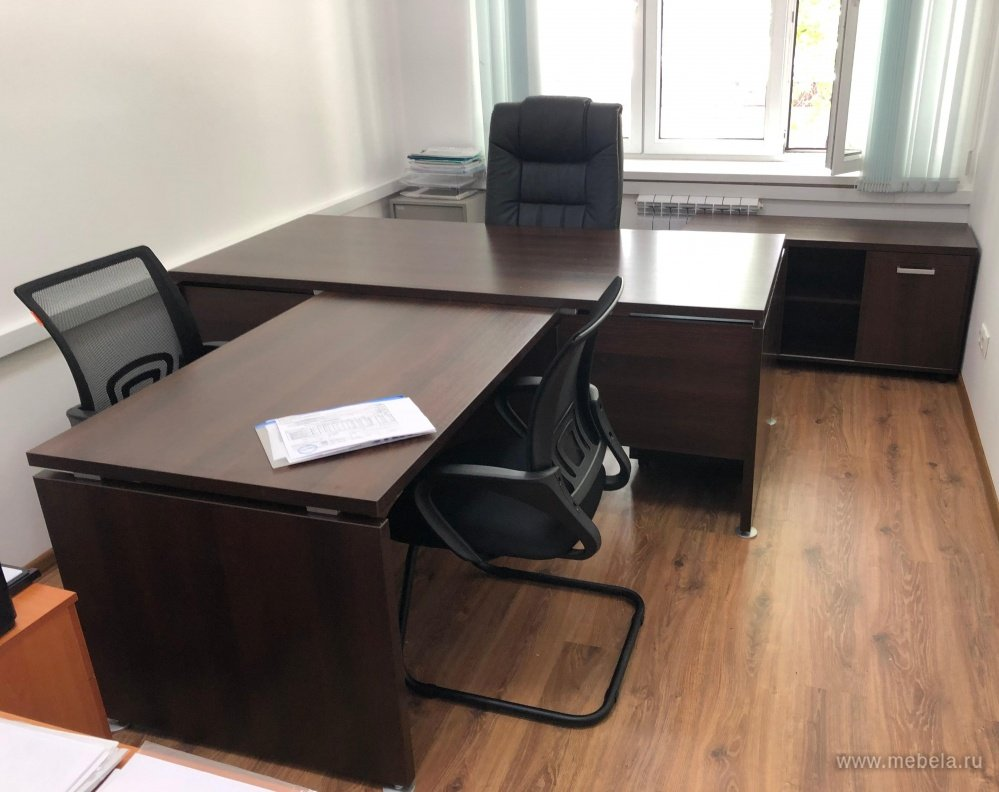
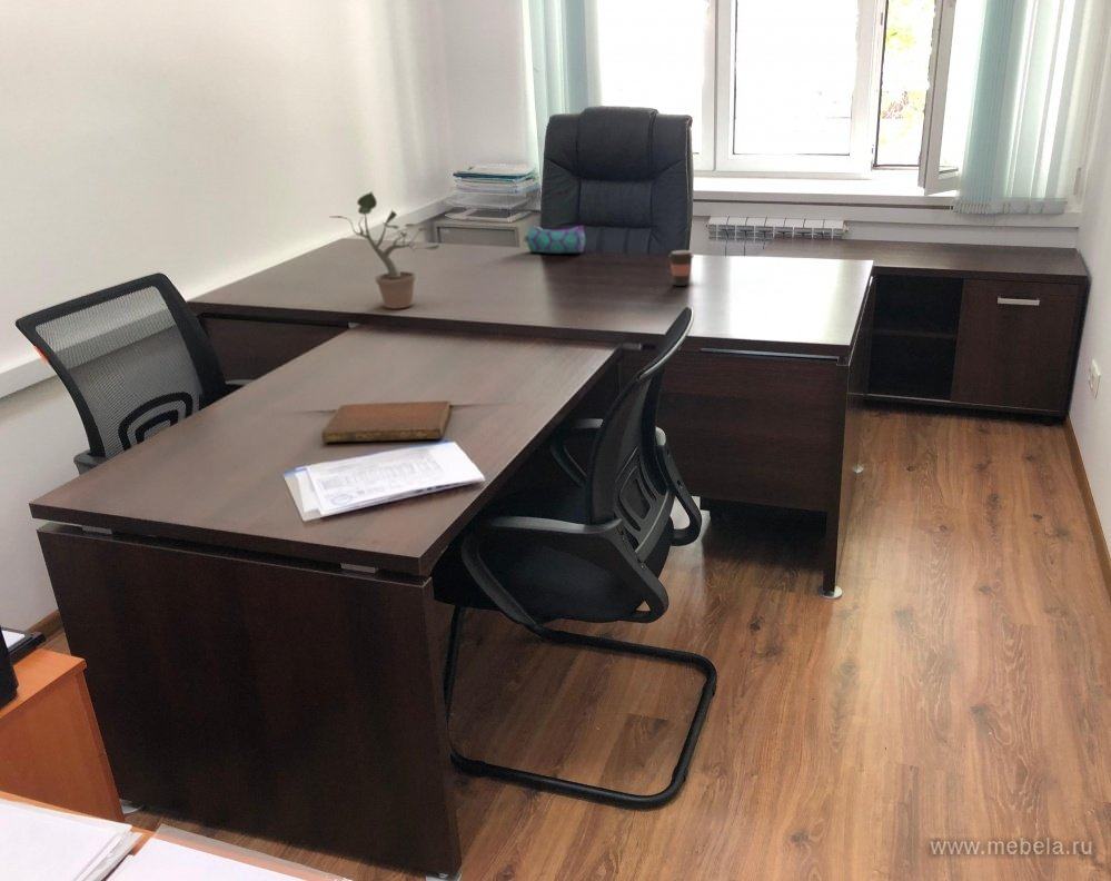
+ notebook [320,399,453,444]
+ coffee cup [667,249,695,287]
+ pencil case [523,225,586,255]
+ potted plant [330,190,442,309]
